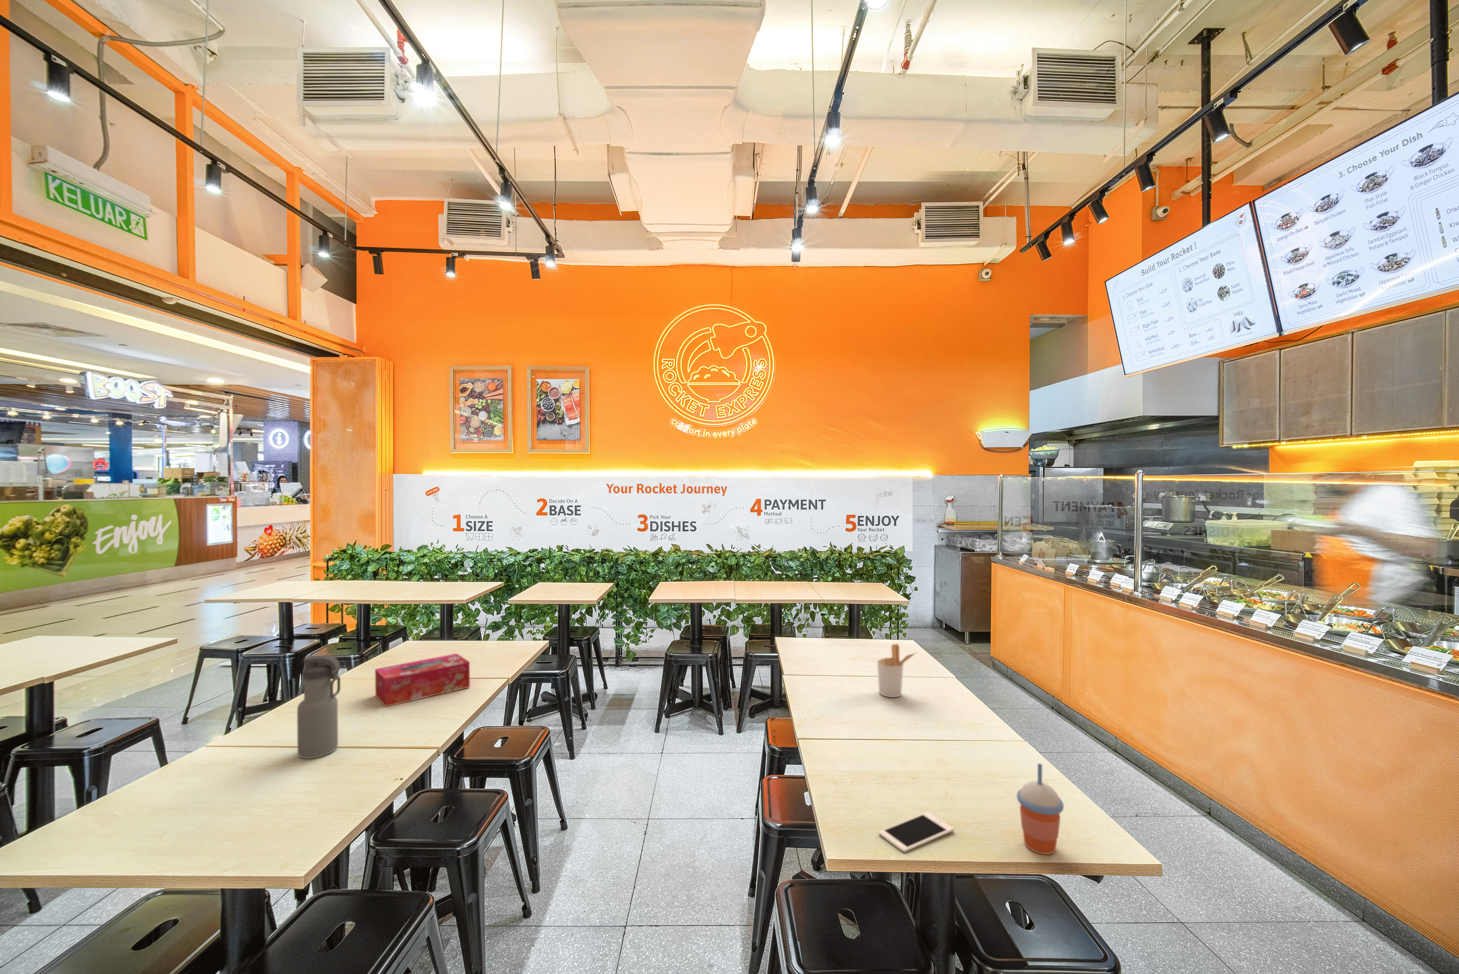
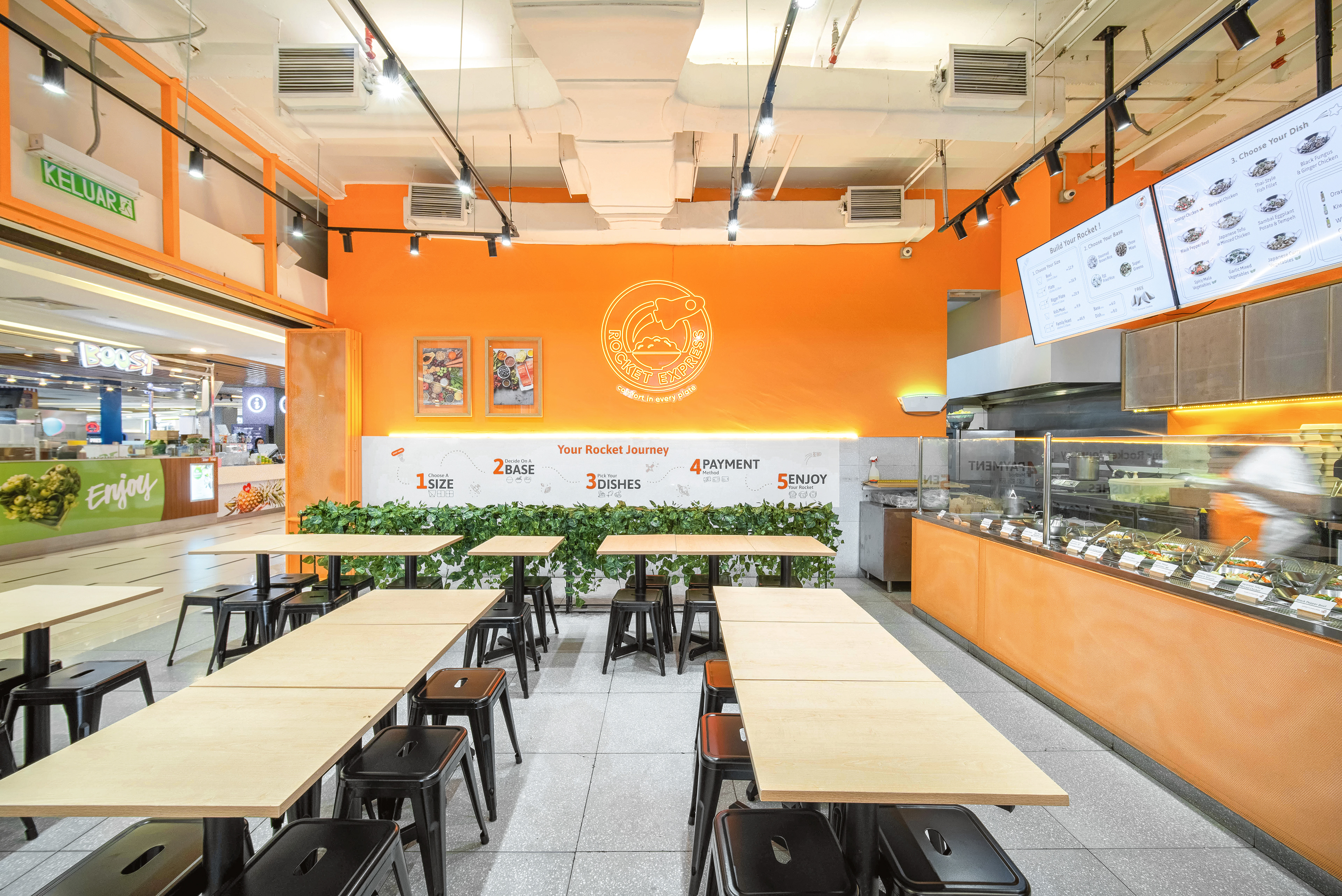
- utensil holder [877,644,918,698]
- cup with straw [1017,763,1064,854]
- water bottle [297,654,340,759]
- tissue box [375,653,470,708]
- cell phone [878,812,955,853]
